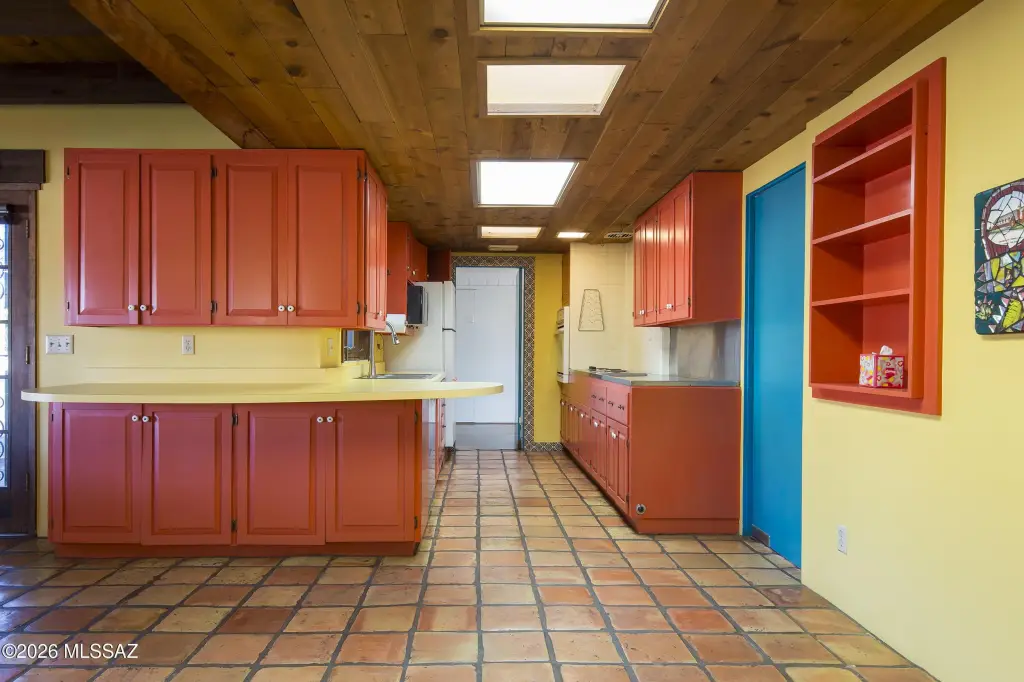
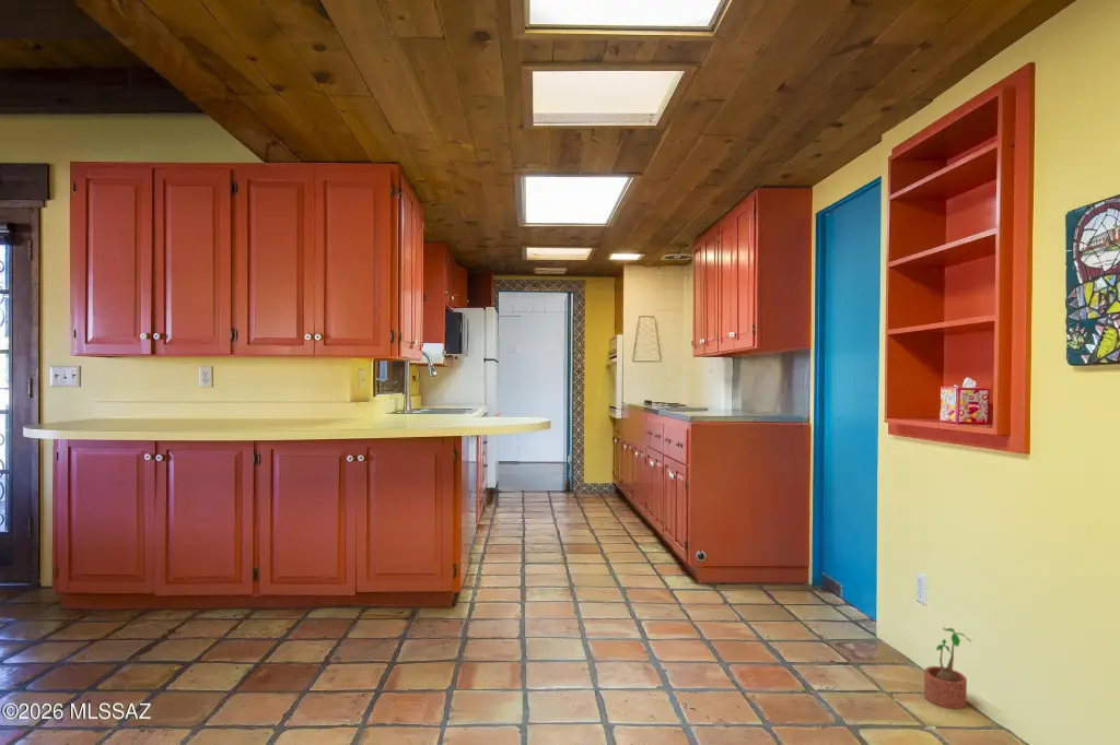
+ potted plant [923,626,971,710]
